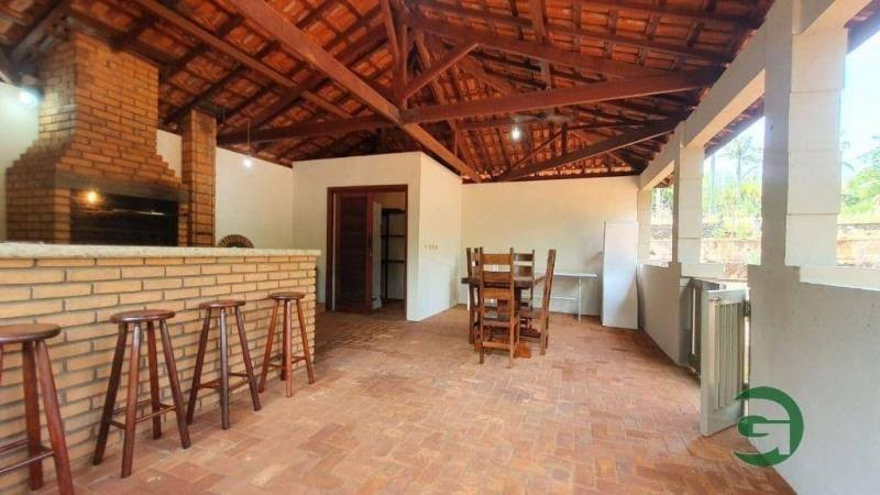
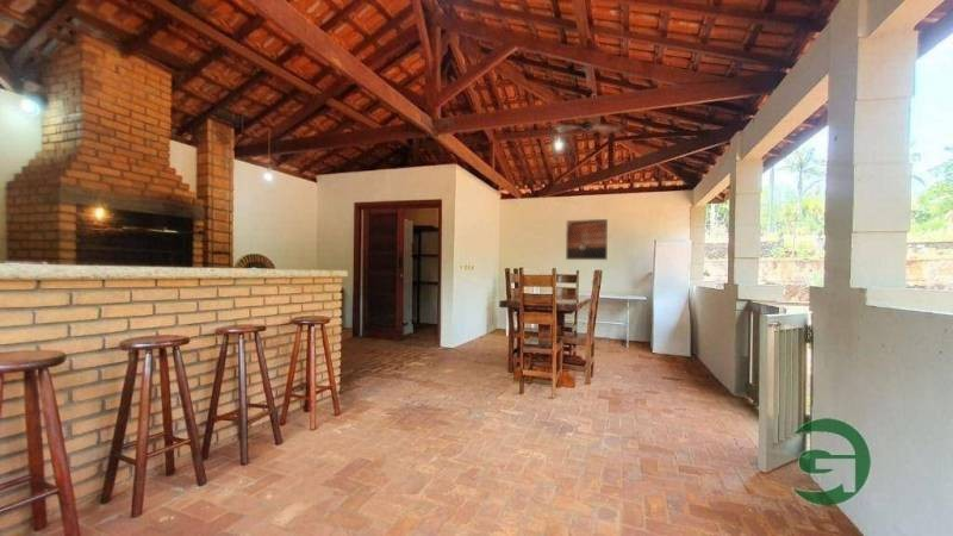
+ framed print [565,218,609,261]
